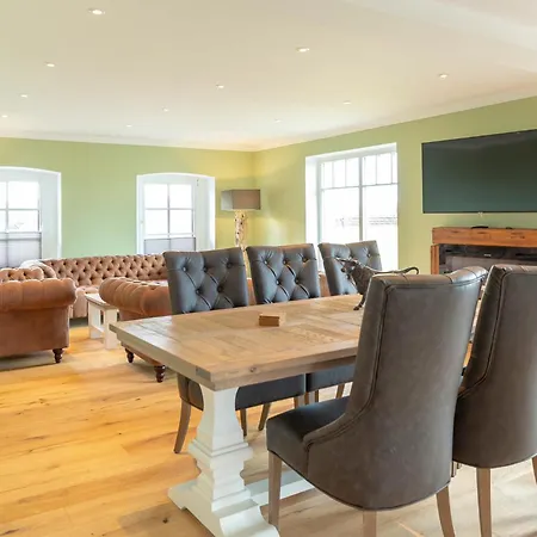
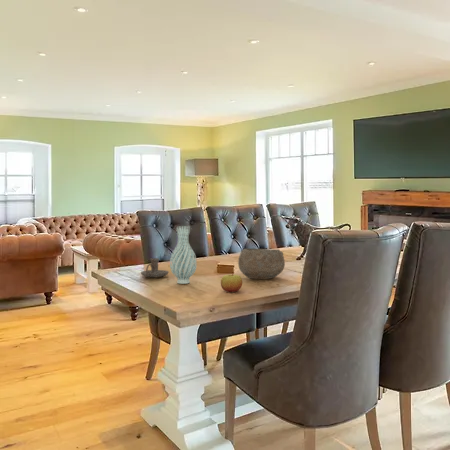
+ apple [220,273,243,293]
+ candle holder [140,257,170,278]
+ vase [169,225,198,285]
+ bowl [237,247,286,280]
